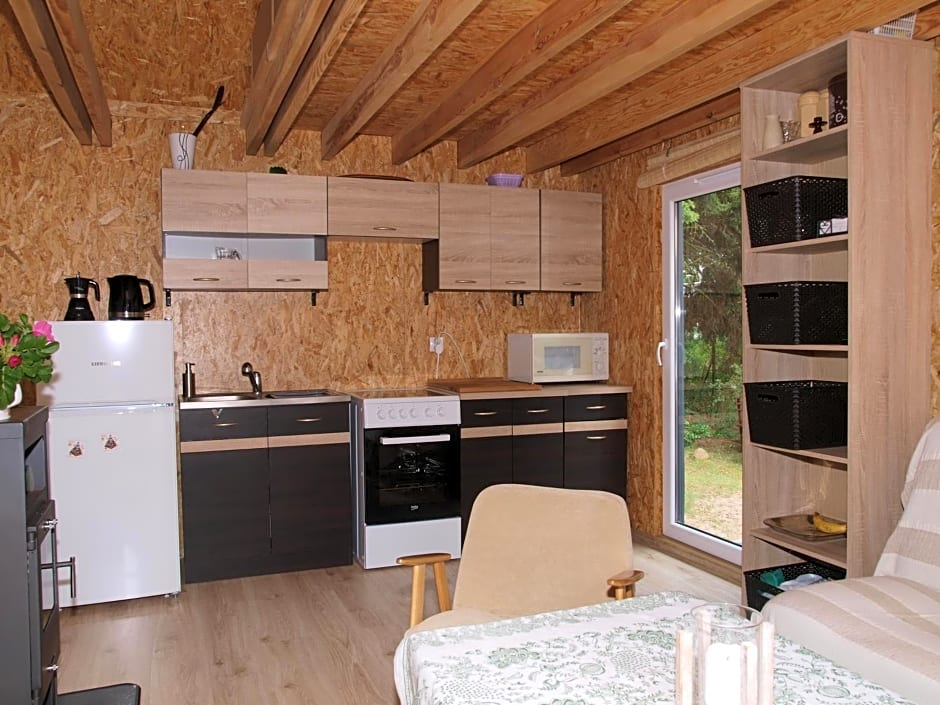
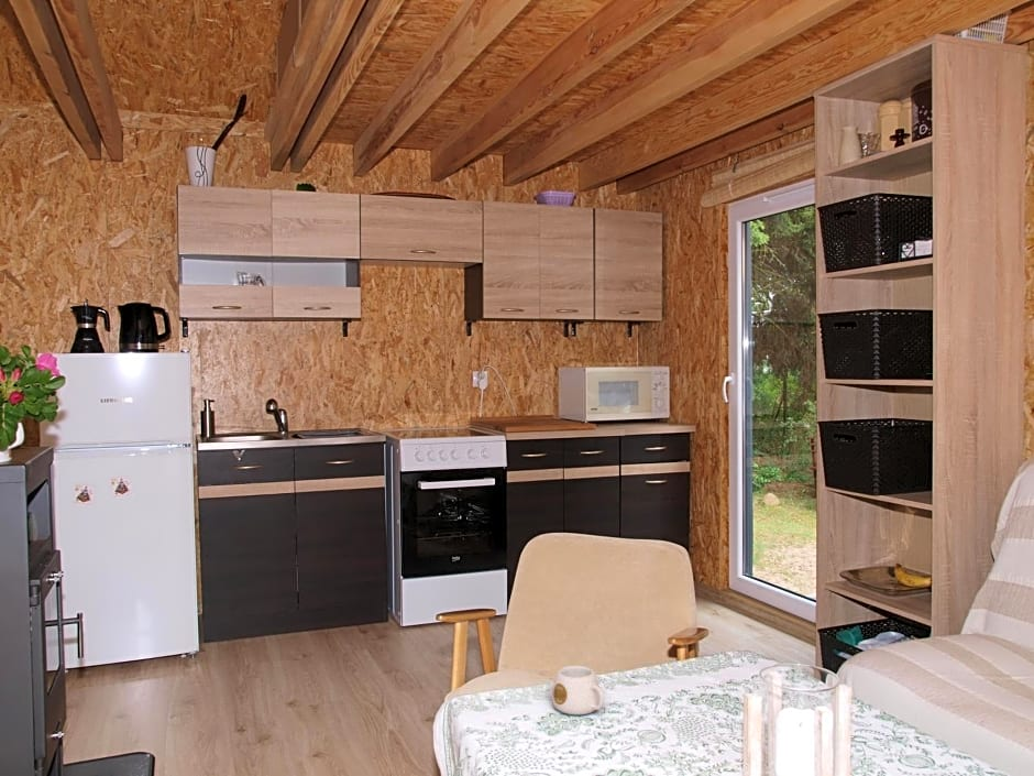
+ mug [551,665,605,715]
